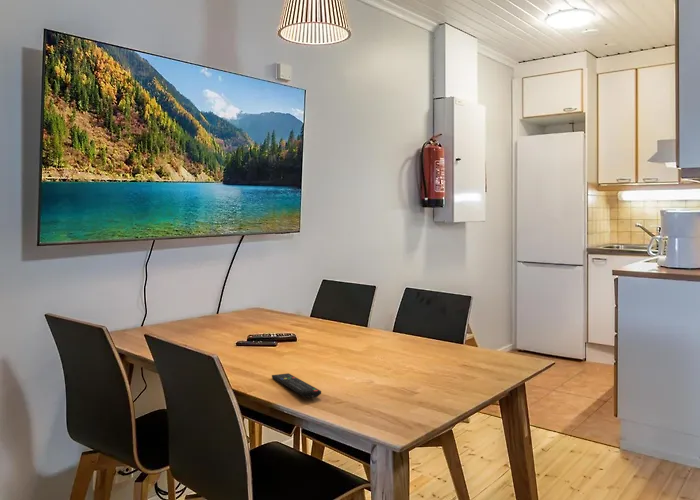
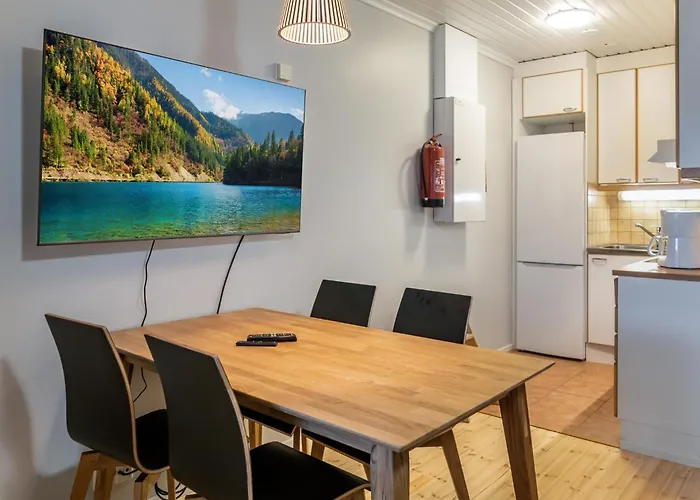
- remote control [271,372,322,399]
